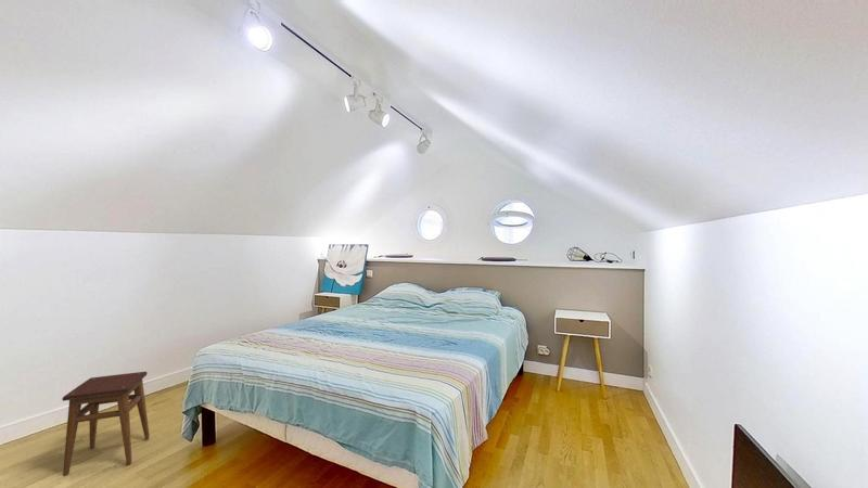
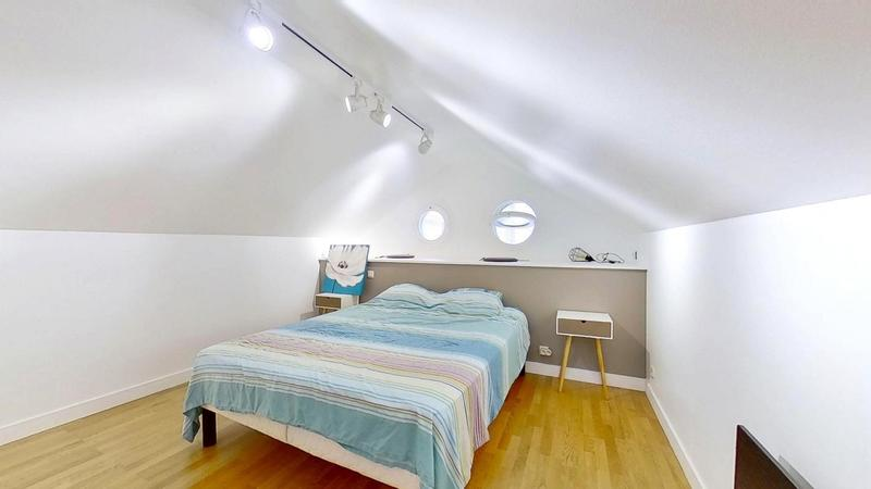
- stool [61,371,151,477]
